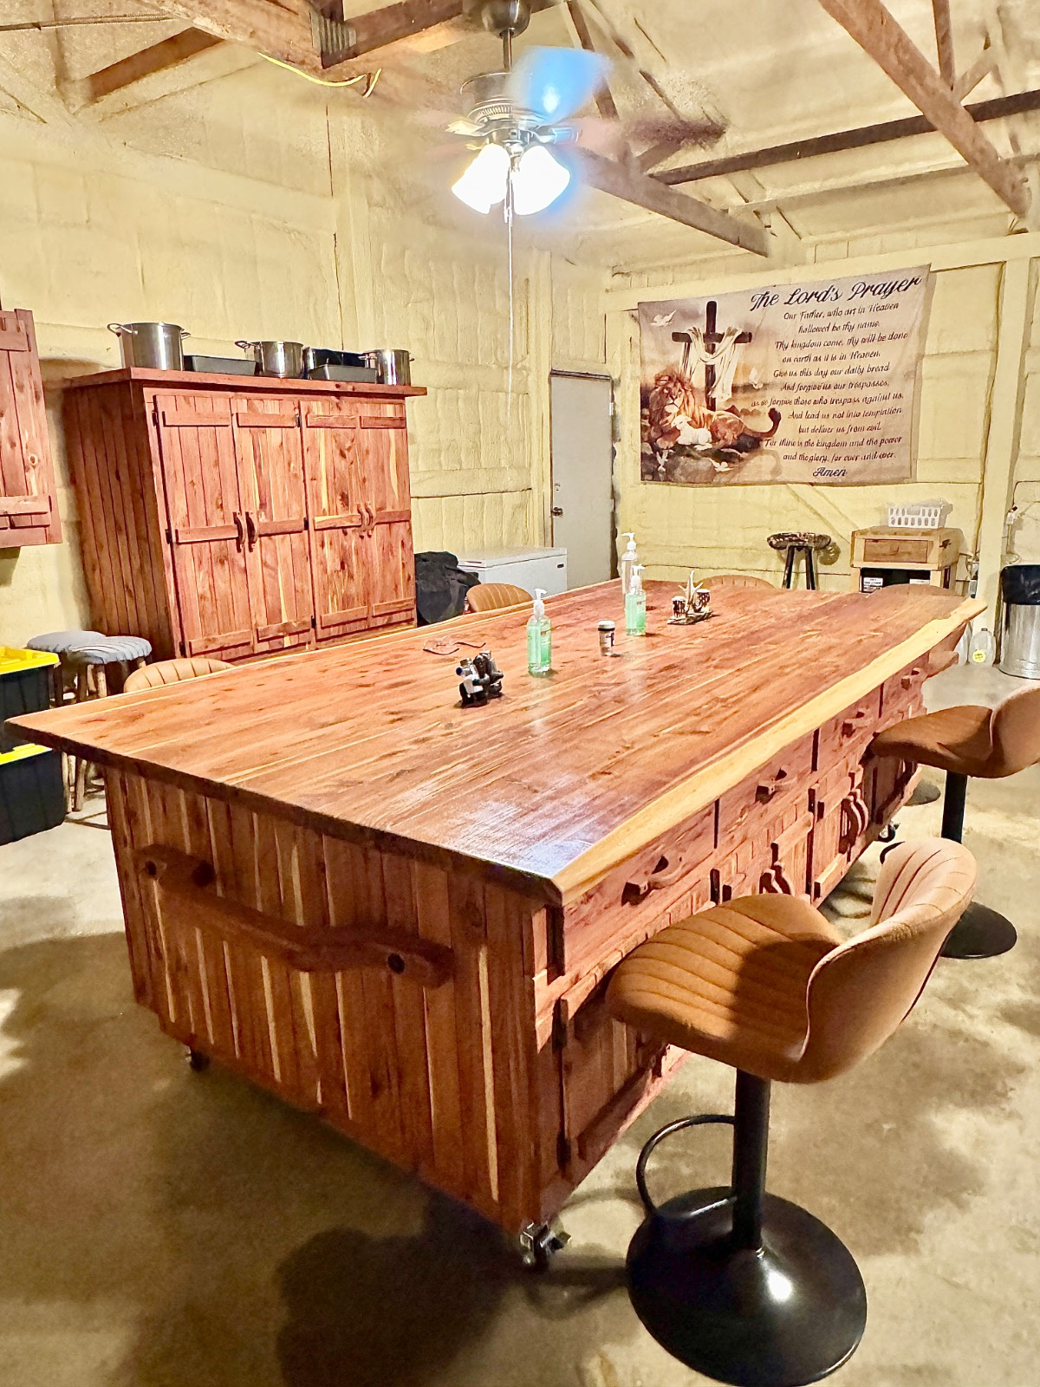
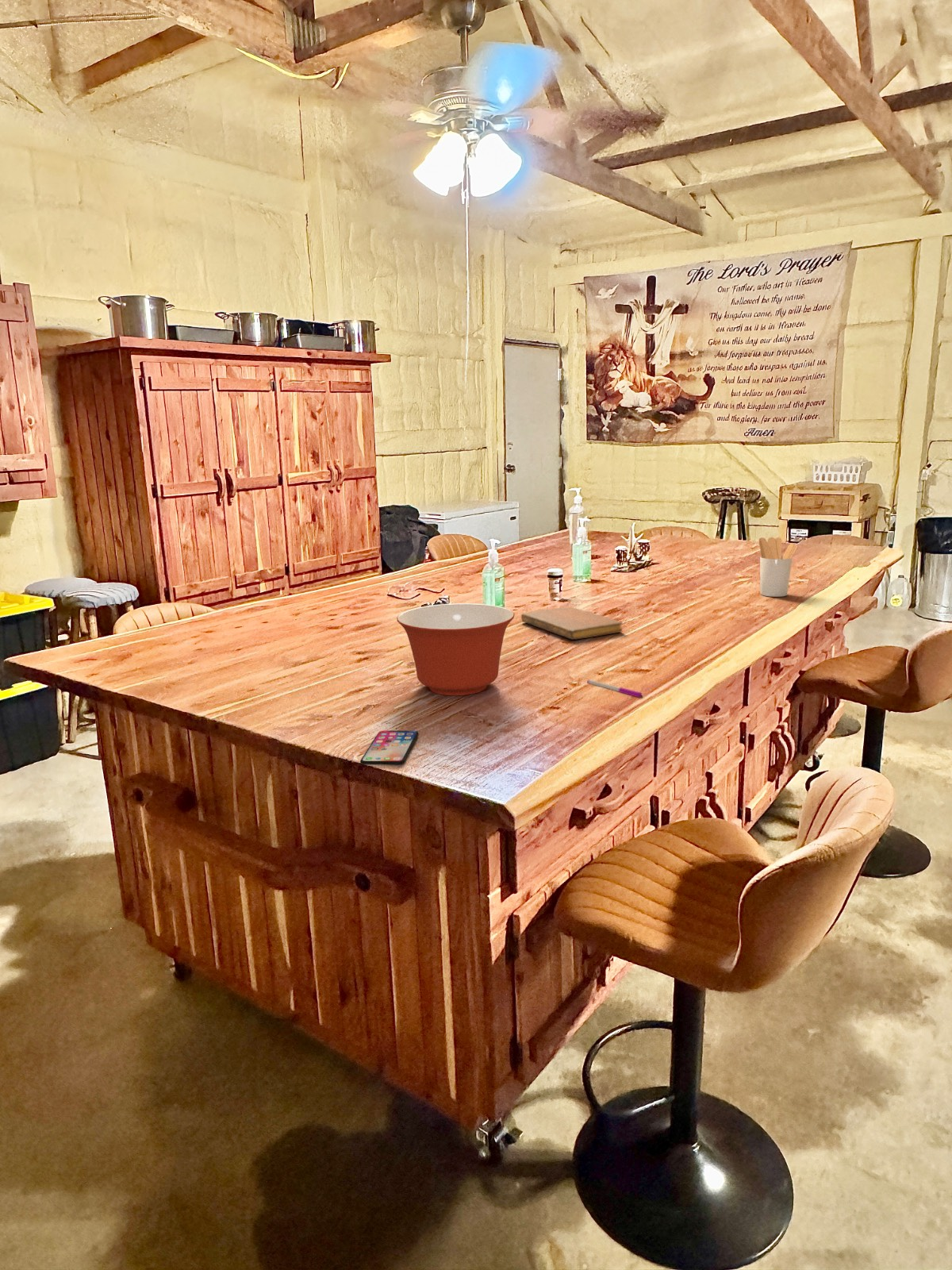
+ mixing bowl [396,602,516,696]
+ notebook [520,606,624,641]
+ pen [586,679,643,698]
+ utensil holder [758,537,799,598]
+ smartphone [359,729,420,765]
